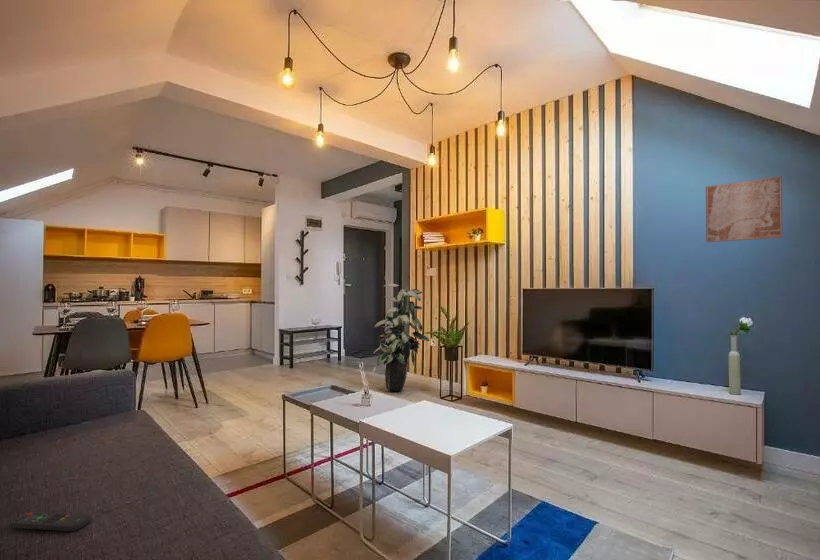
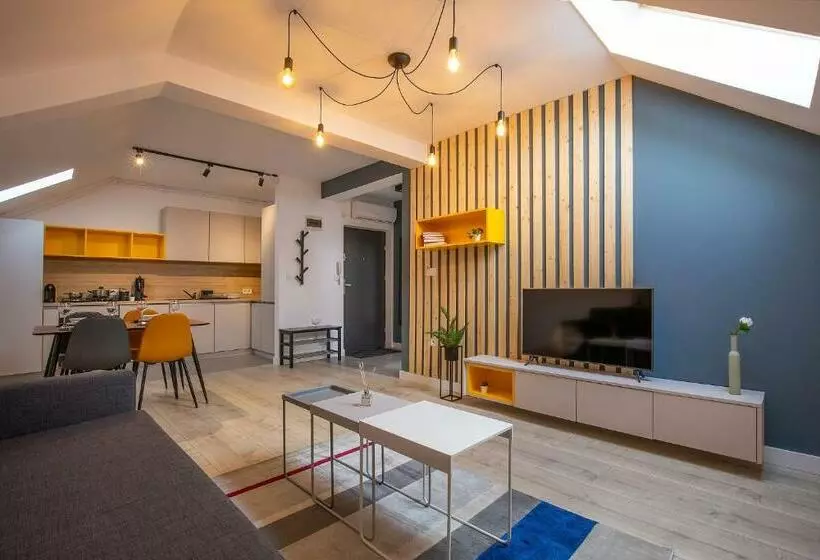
- wall art [705,175,783,243]
- remote control [10,511,92,532]
- indoor plant [373,283,430,392]
